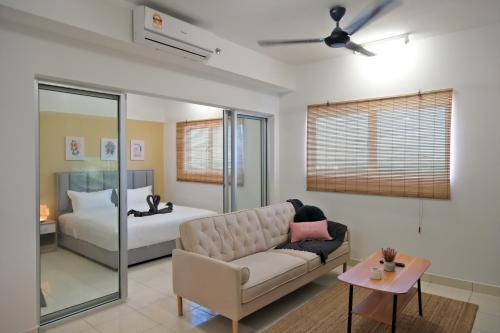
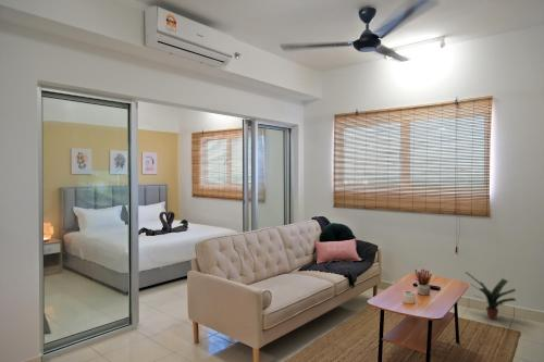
+ potted plant [465,271,517,321]
